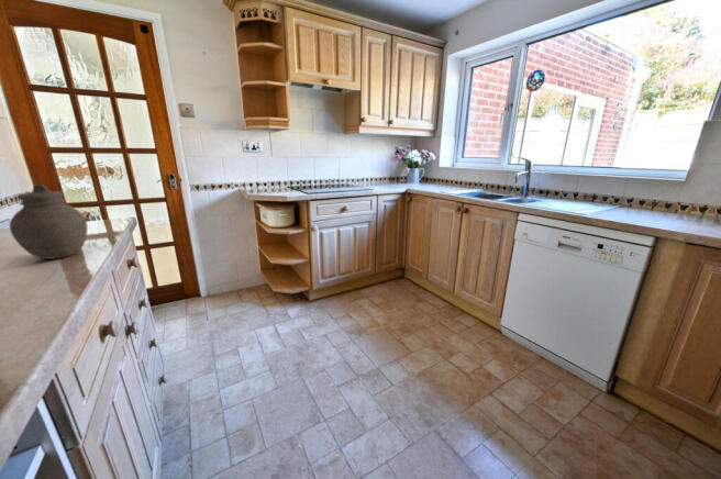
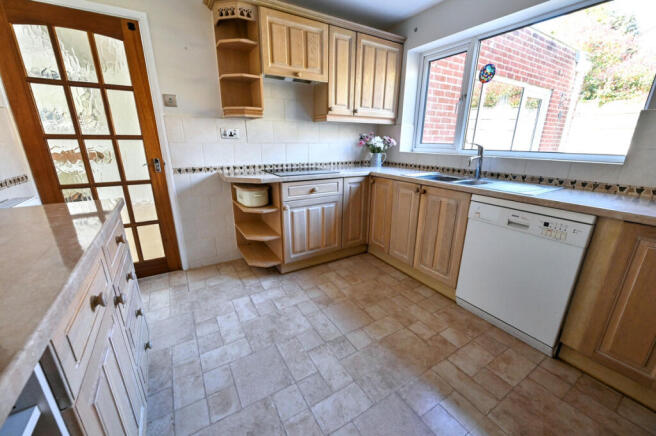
- jar [9,183,89,260]
